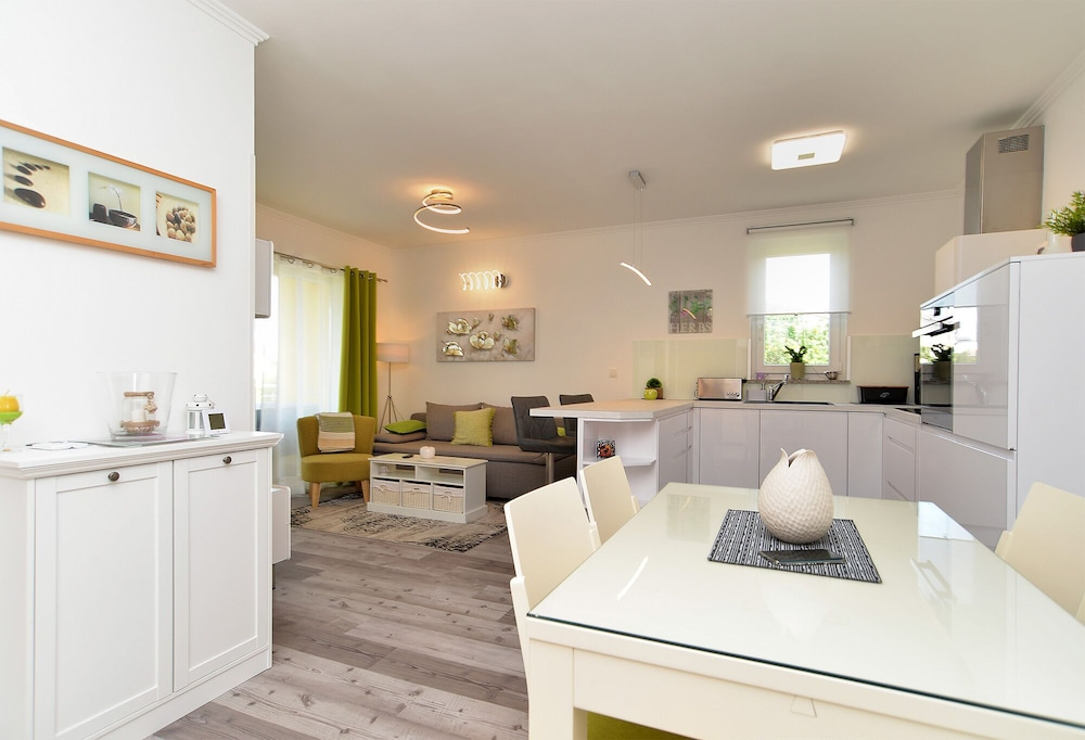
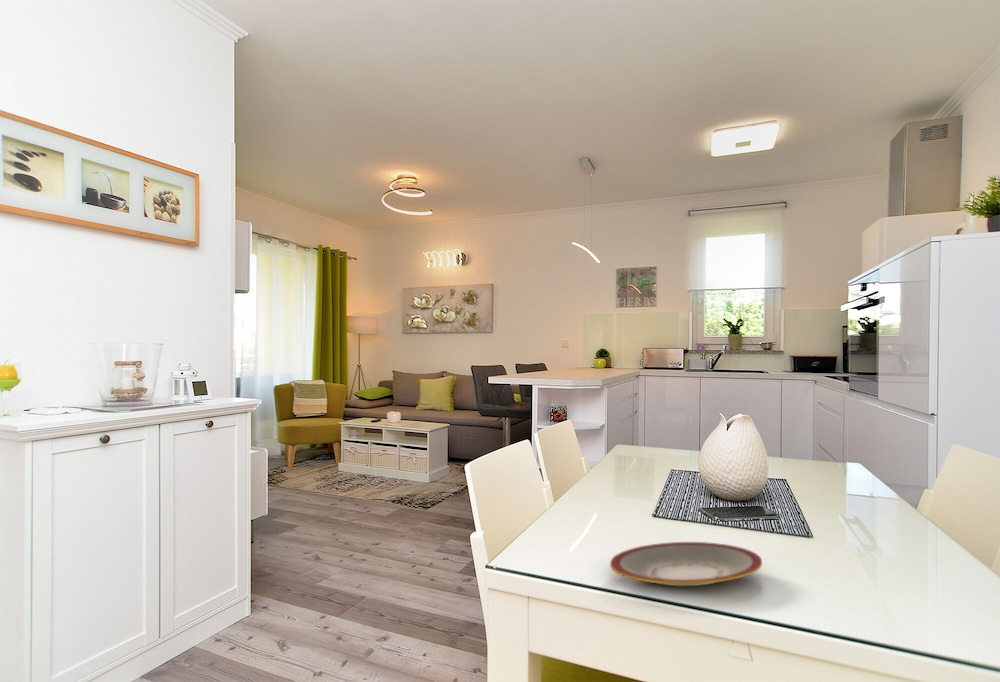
+ plate [609,541,763,587]
